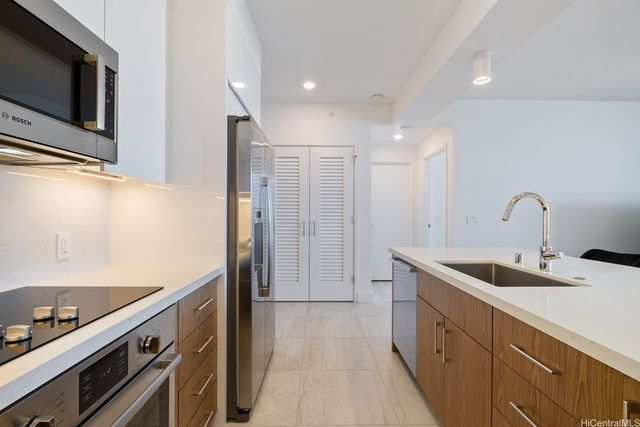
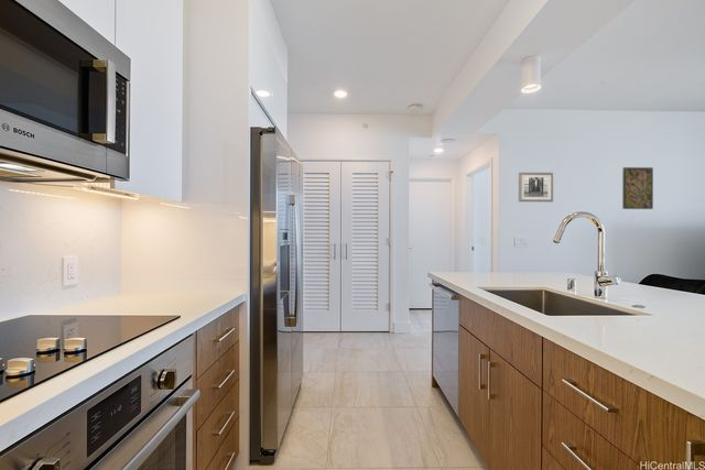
+ wall art [518,172,554,203]
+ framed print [621,166,654,210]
